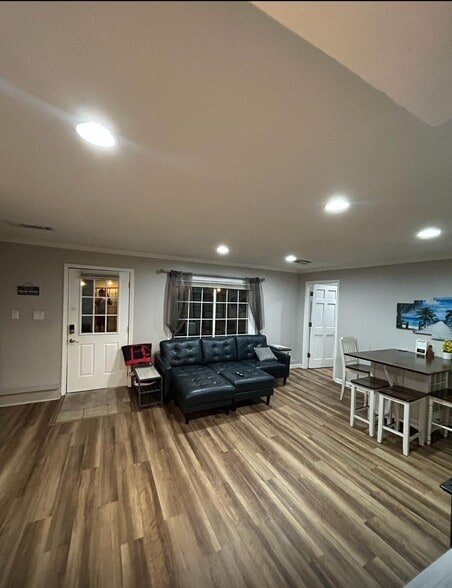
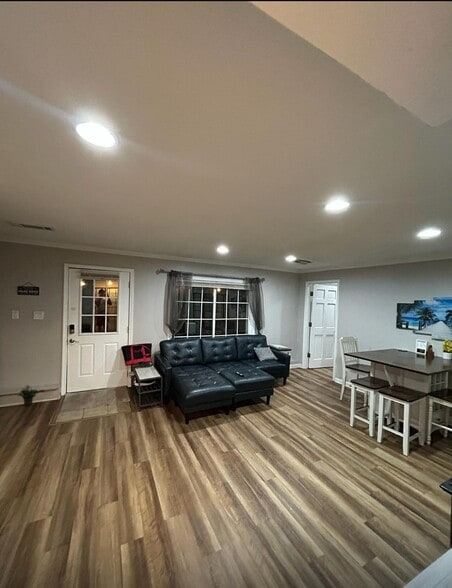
+ potted plant [16,384,46,407]
